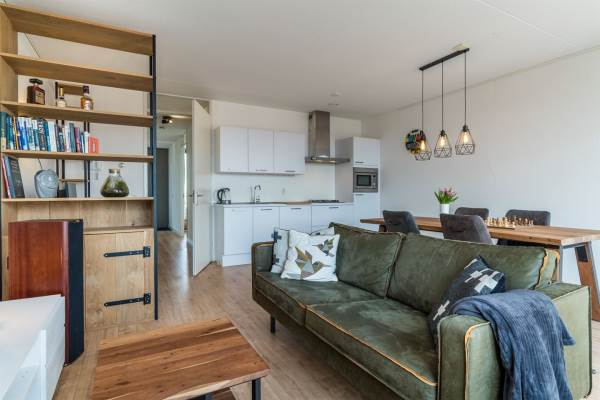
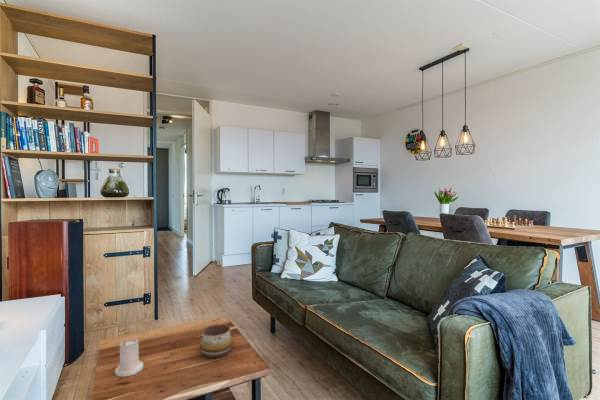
+ candle [114,338,144,378]
+ decorative bowl [198,324,234,359]
